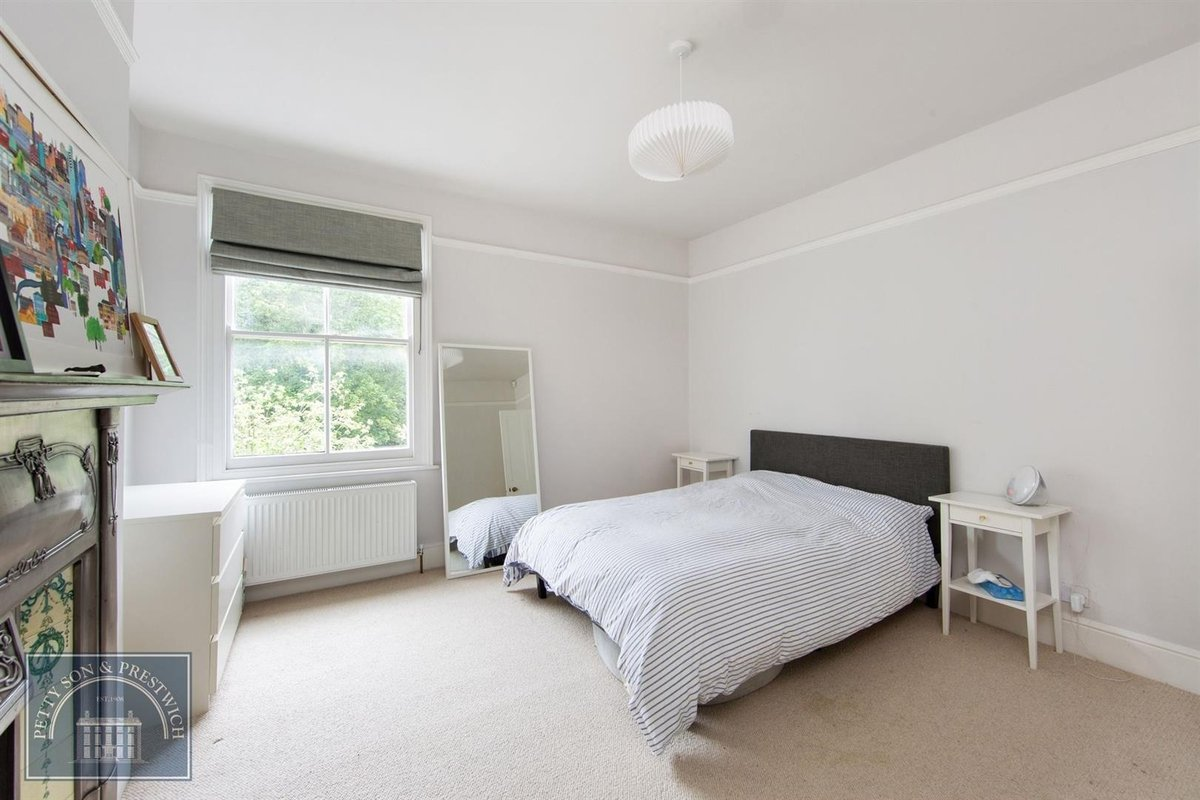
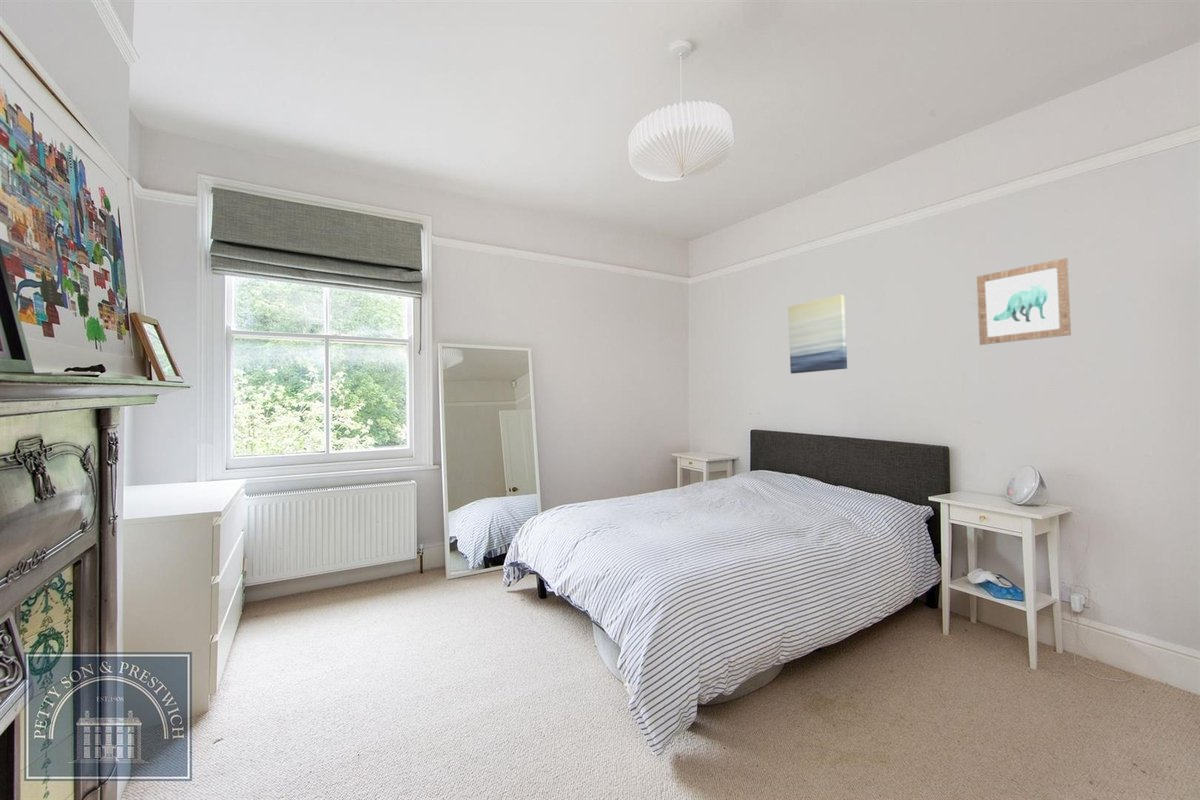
+ wall art [976,257,1072,346]
+ wall art [787,294,848,375]
